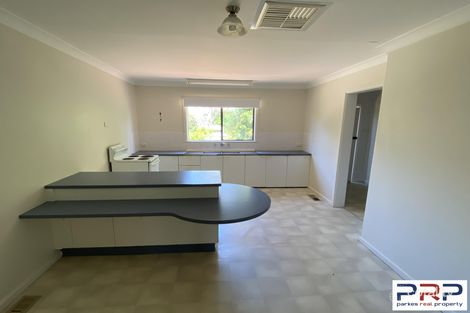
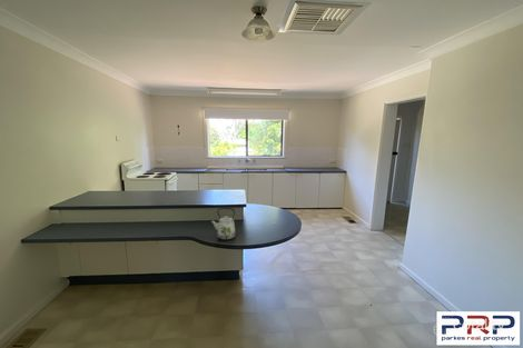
+ kettle [210,207,237,241]
